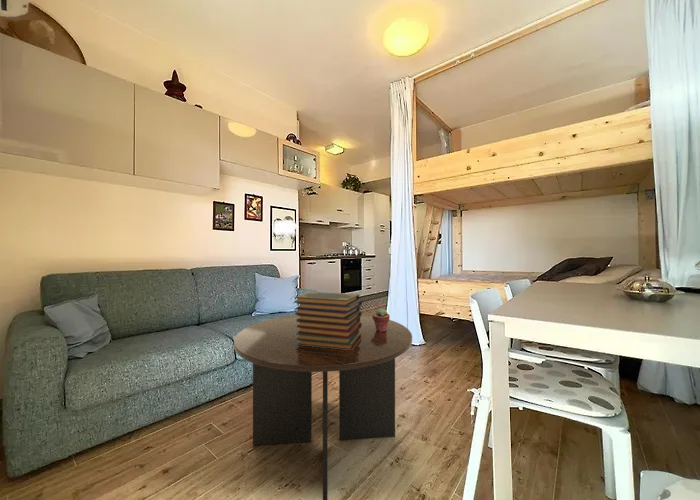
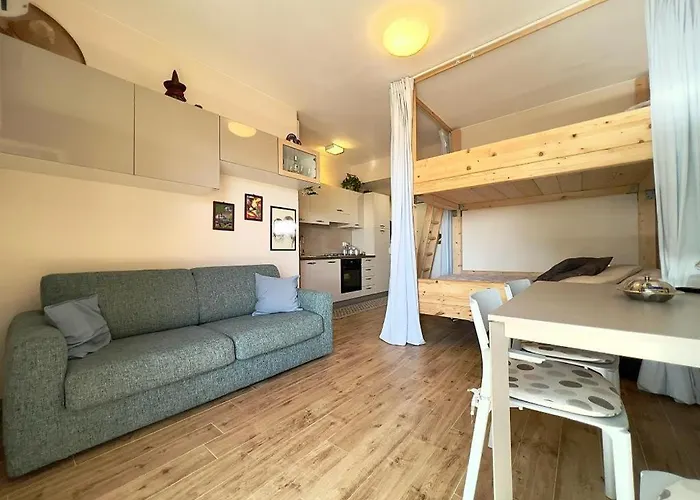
- book stack [293,291,363,350]
- coffee table [233,313,413,500]
- potted succulent [372,307,391,332]
